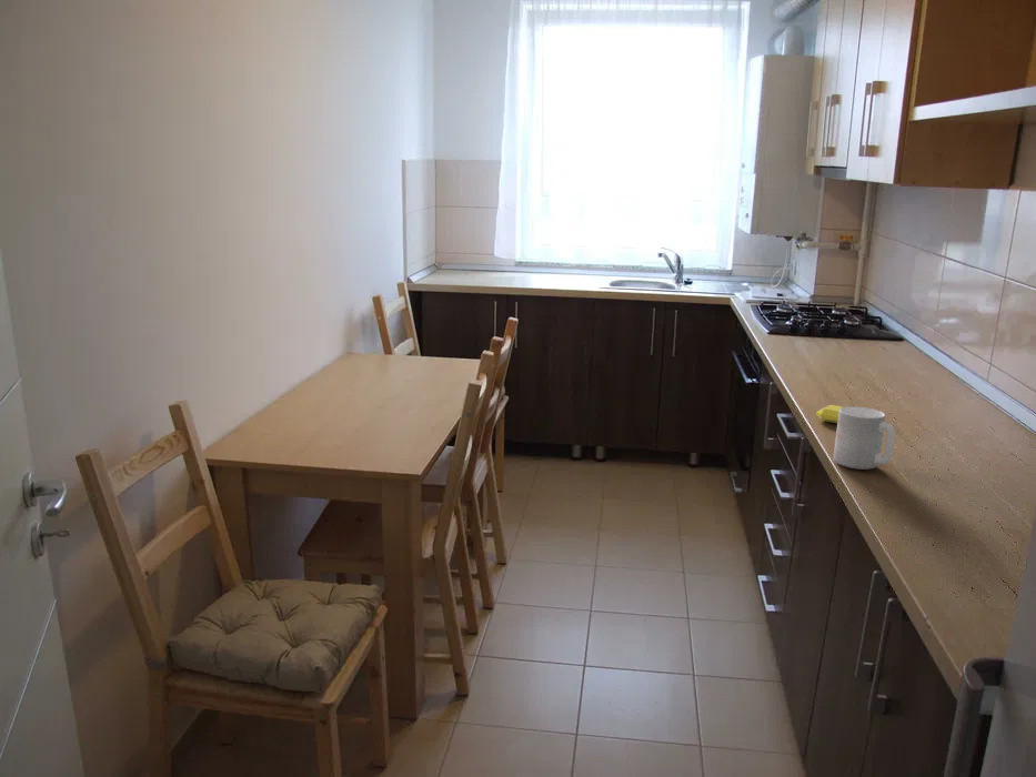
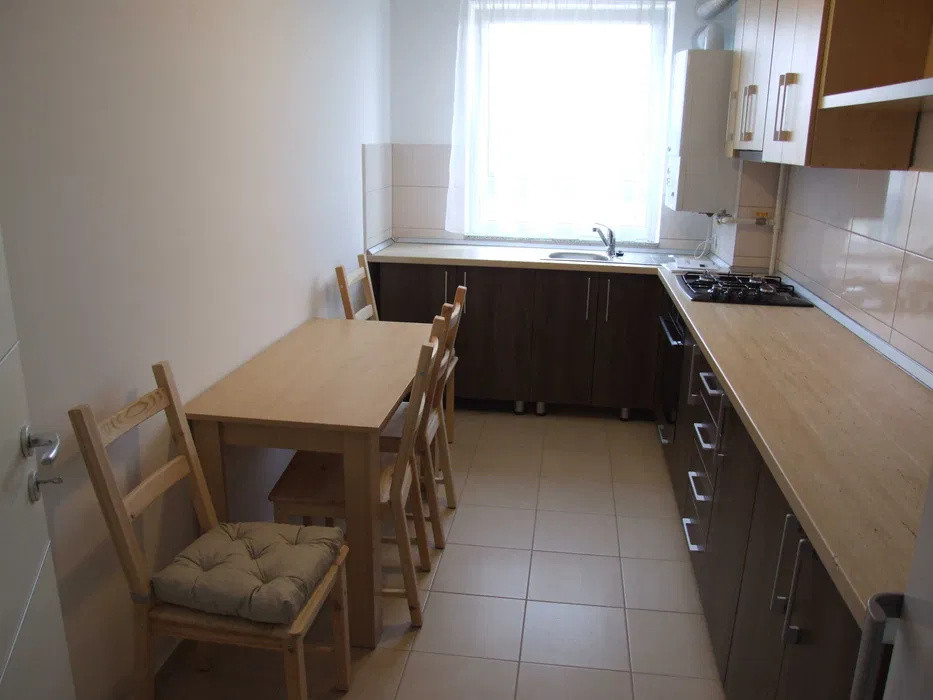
- soap bar [815,404,844,424]
- mug [833,405,896,471]
